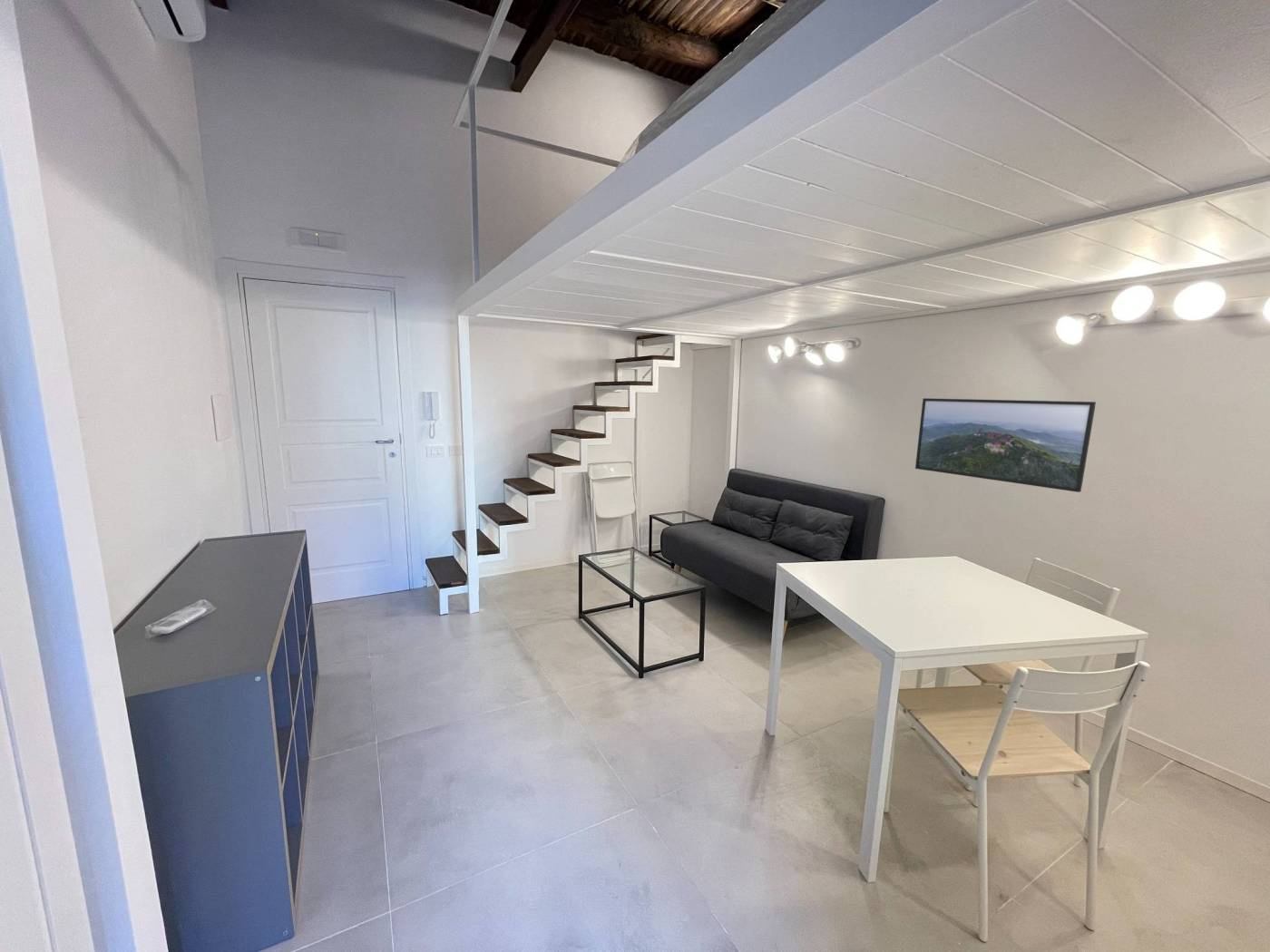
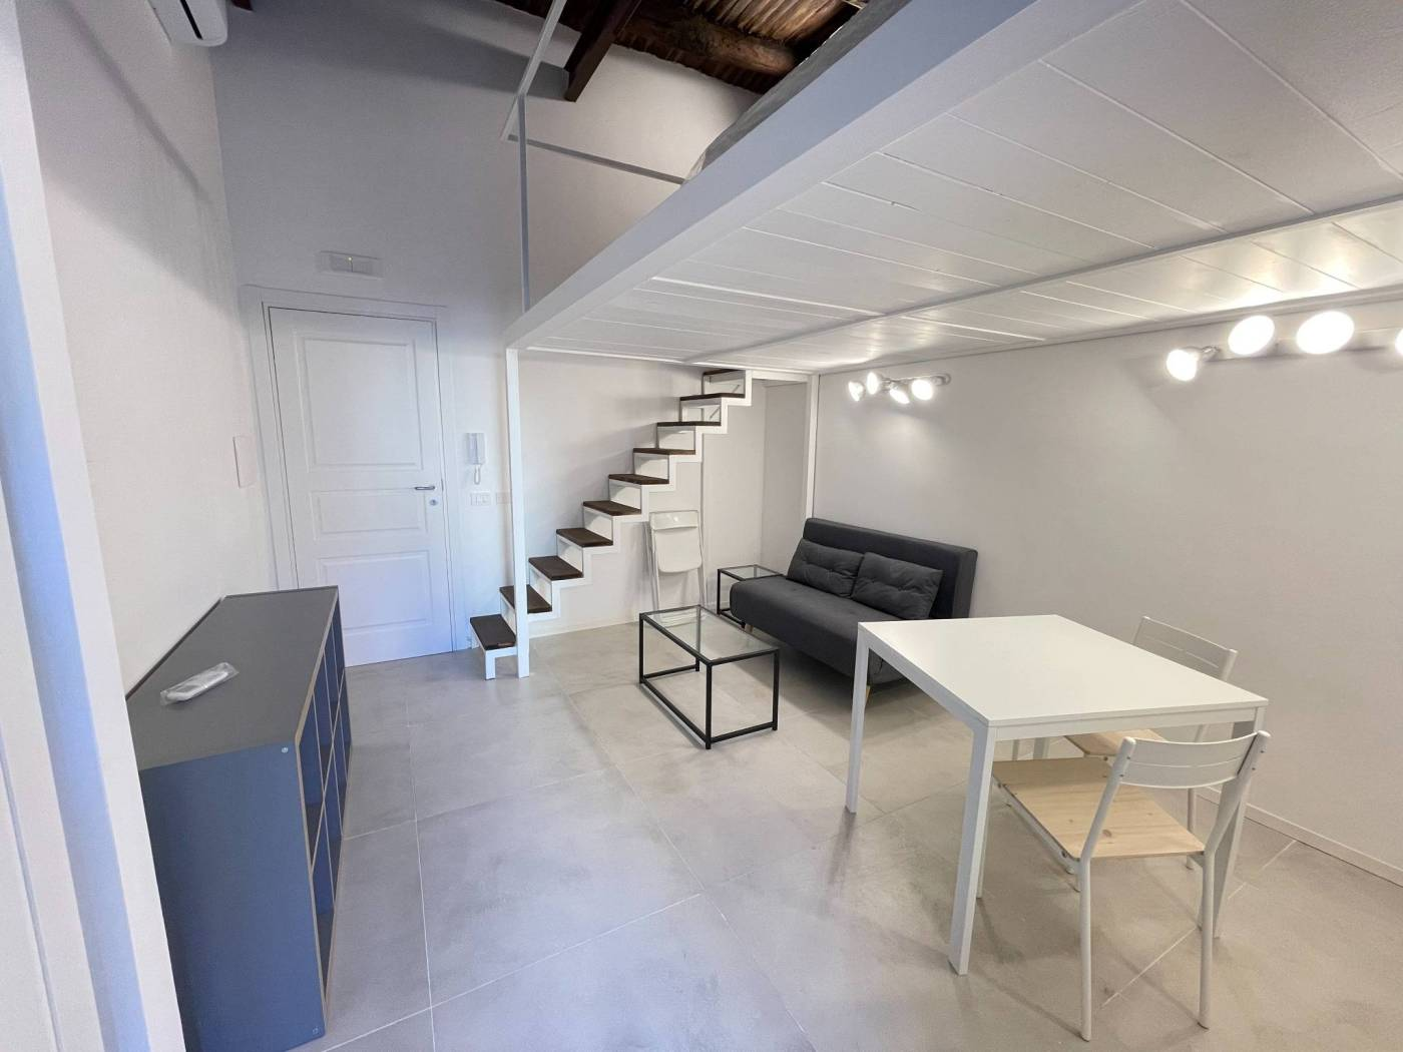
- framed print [914,397,1097,493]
